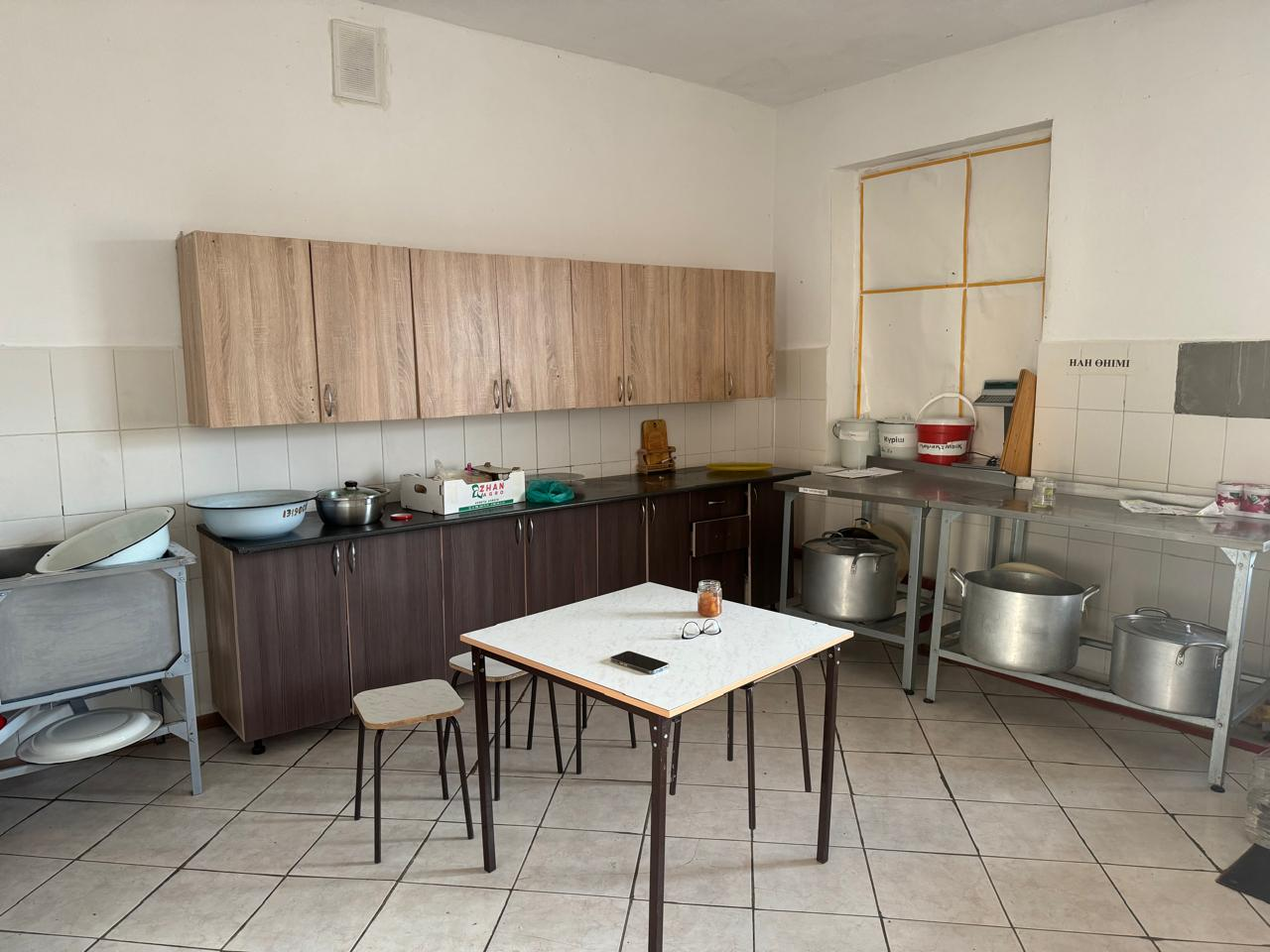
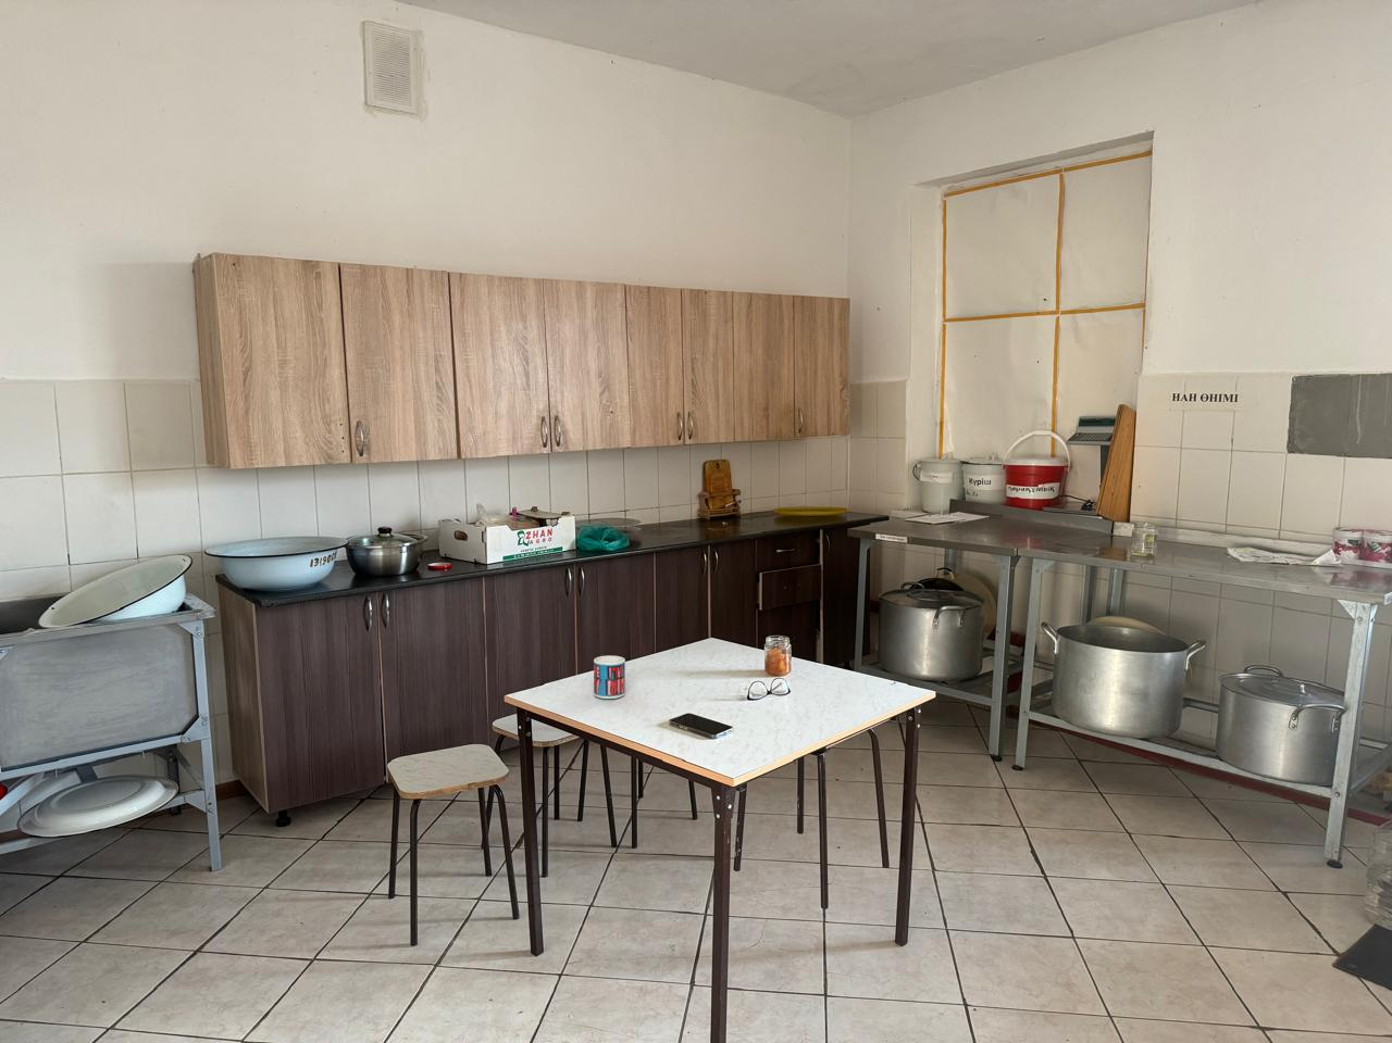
+ mug [593,655,627,700]
